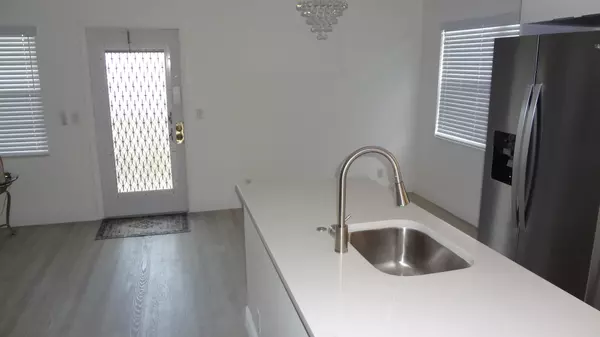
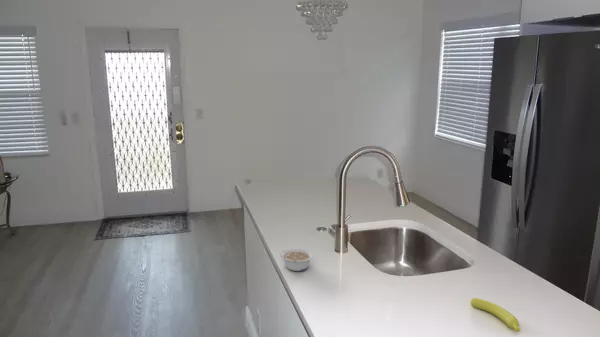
+ legume [279,248,314,272]
+ banana [470,297,521,333]
